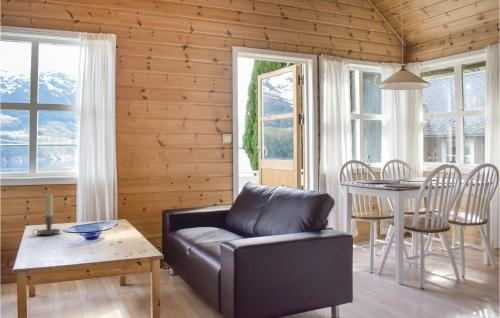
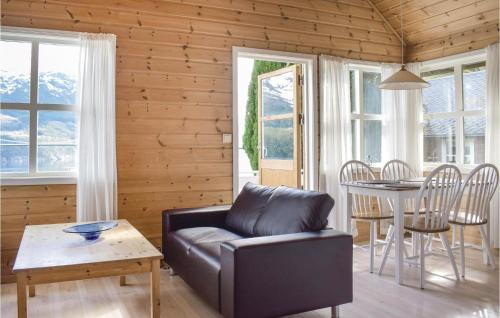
- candle holder [31,194,62,236]
